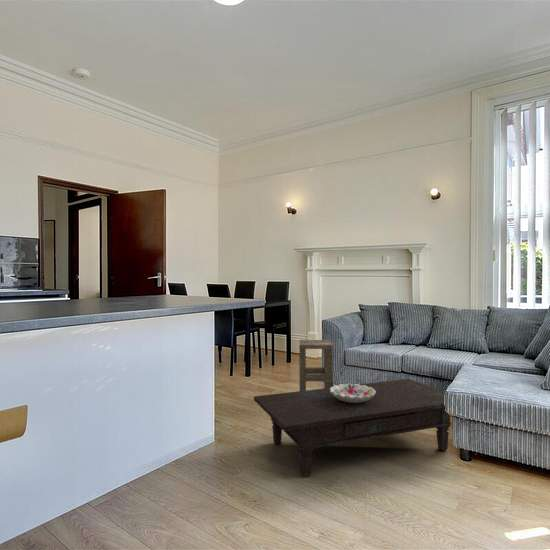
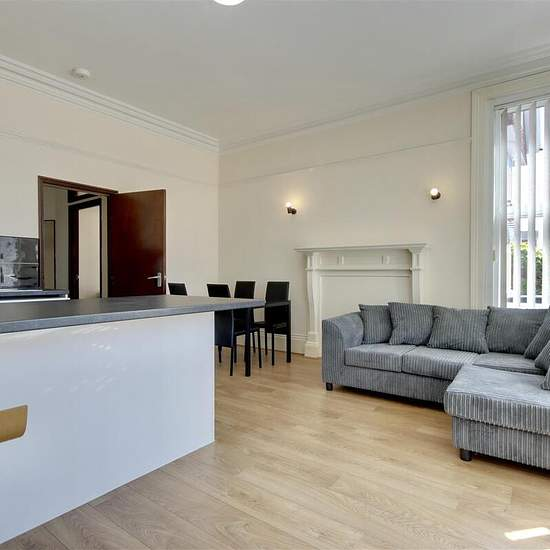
- side table [298,339,334,391]
- decorative bowl [330,383,376,403]
- coffee table [253,378,452,479]
